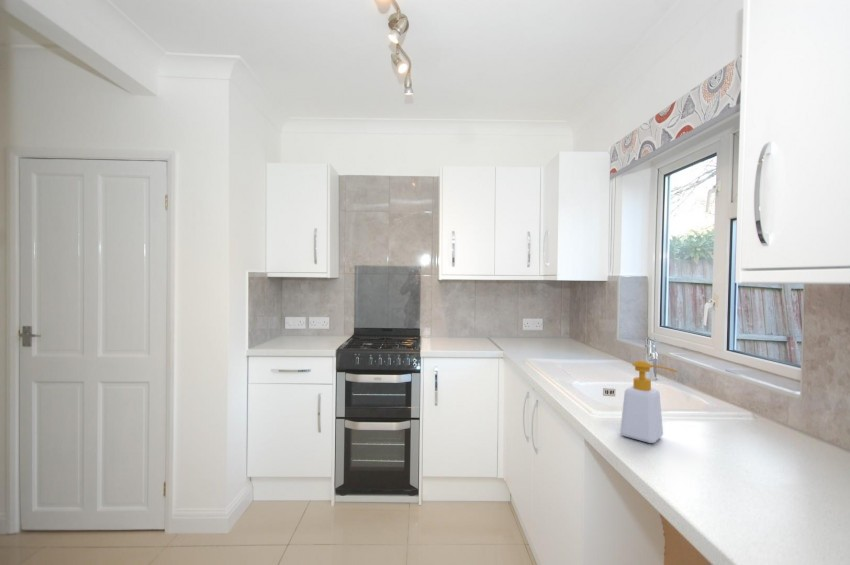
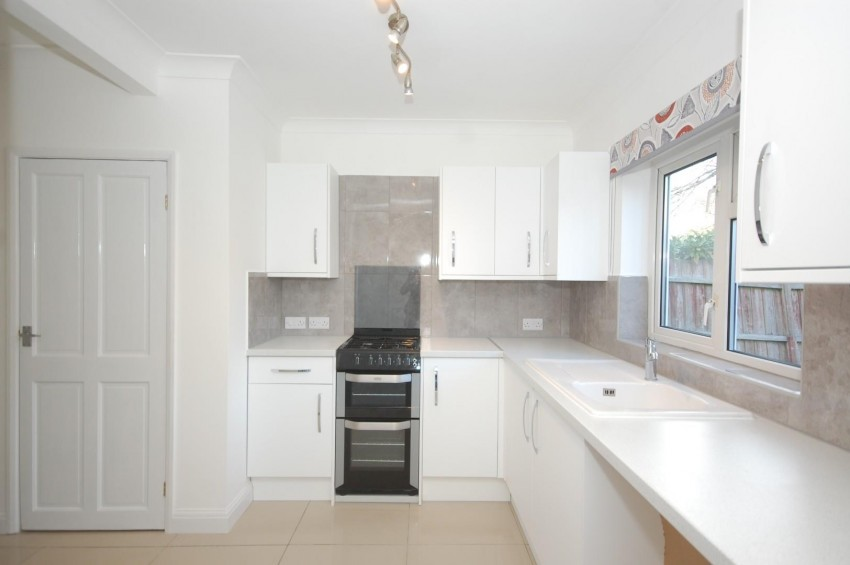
- soap bottle [619,360,679,444]
